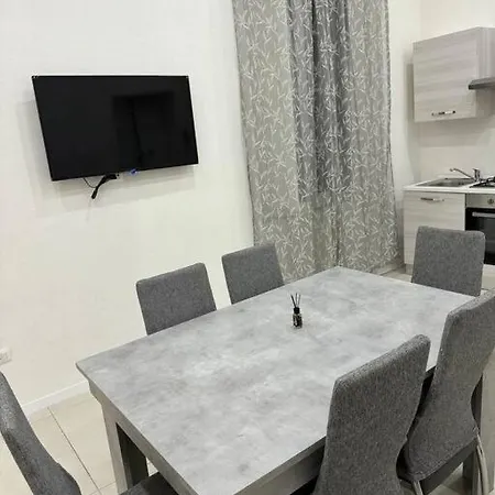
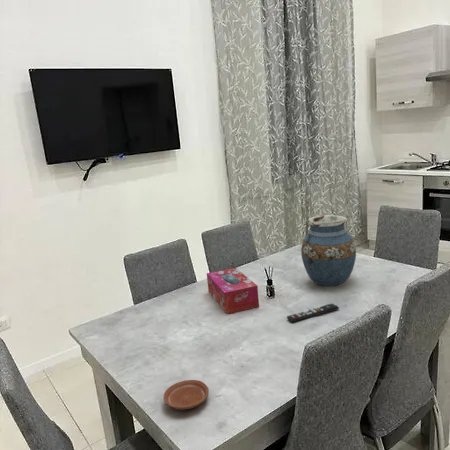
+ remote control [286,303,340,323]
+ vase [300,214,357,287]
+ tissue box [206,267,260,315]
+ plate [163,379,210,411]
